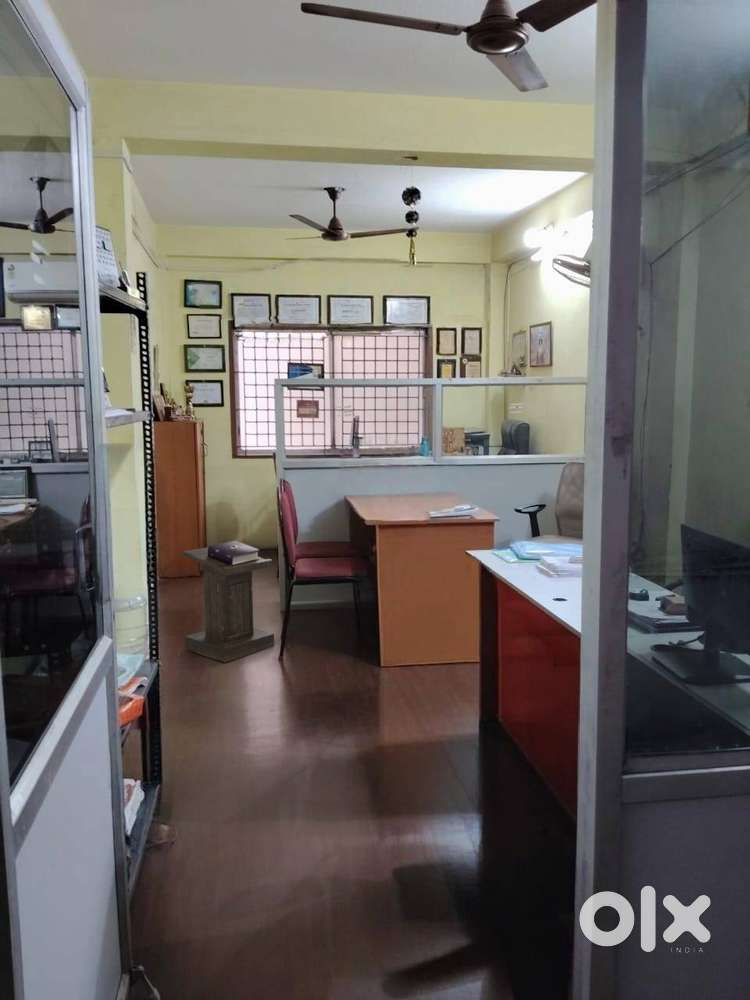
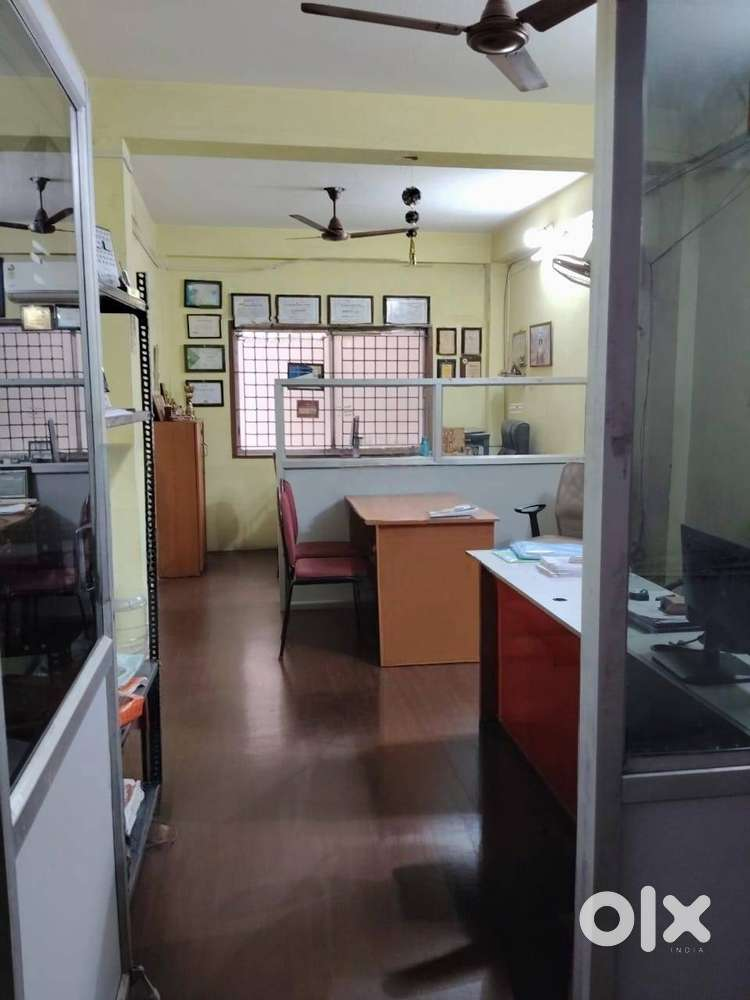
- lectern [181,540,275,664]
